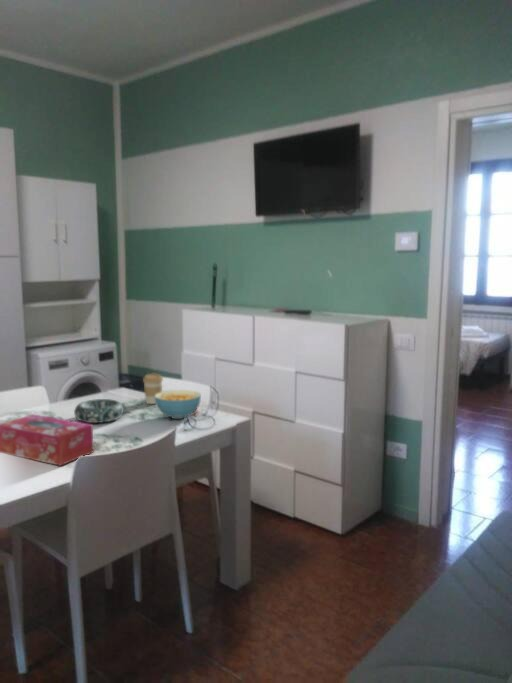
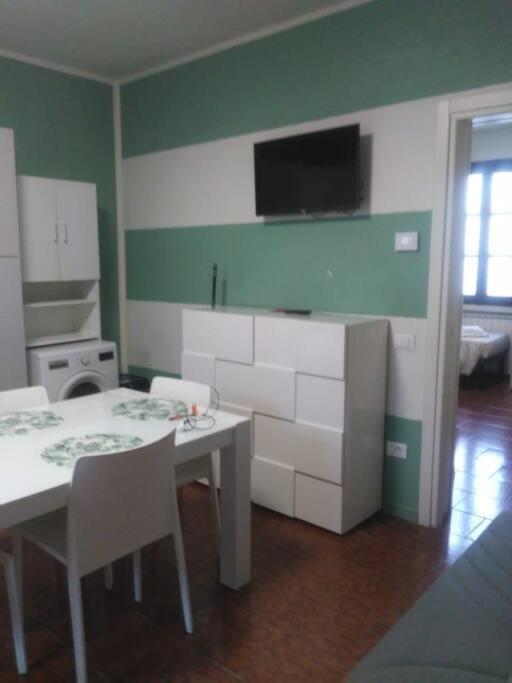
- cereal bowl [155,389,202,420]
- coffee cup [142,373,164,405]
- tissue box [0,413,94,467]
- decorative bowl [73,398,125,424]
